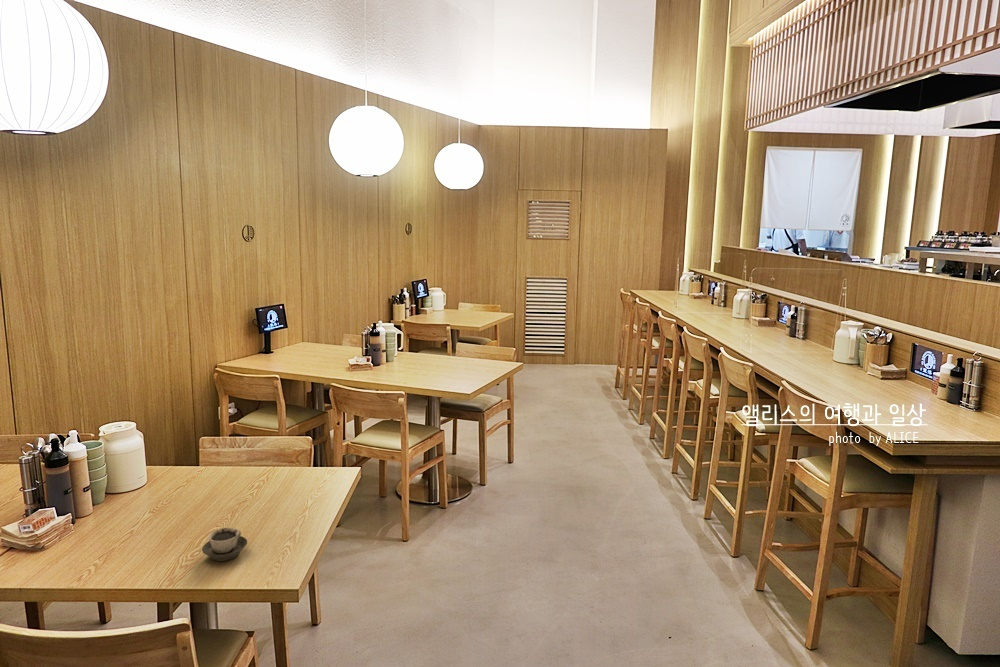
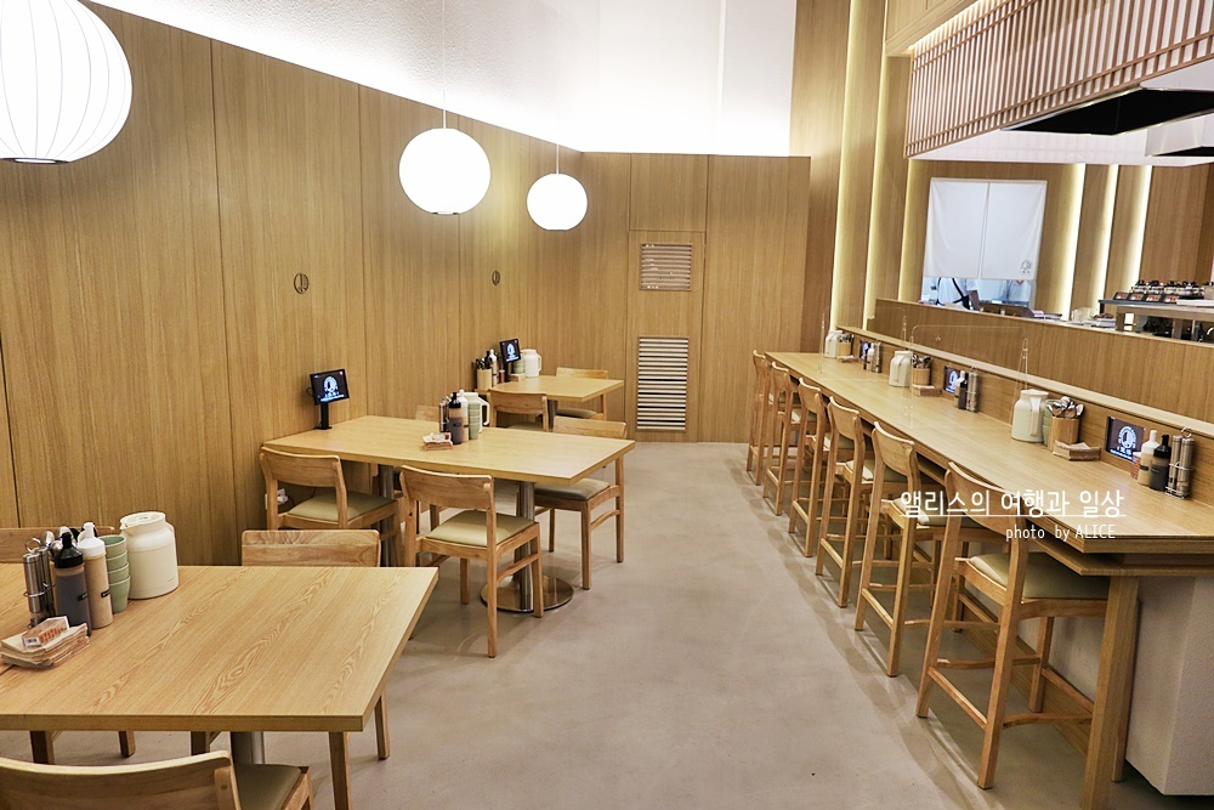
- cup [201,527,248,562]
